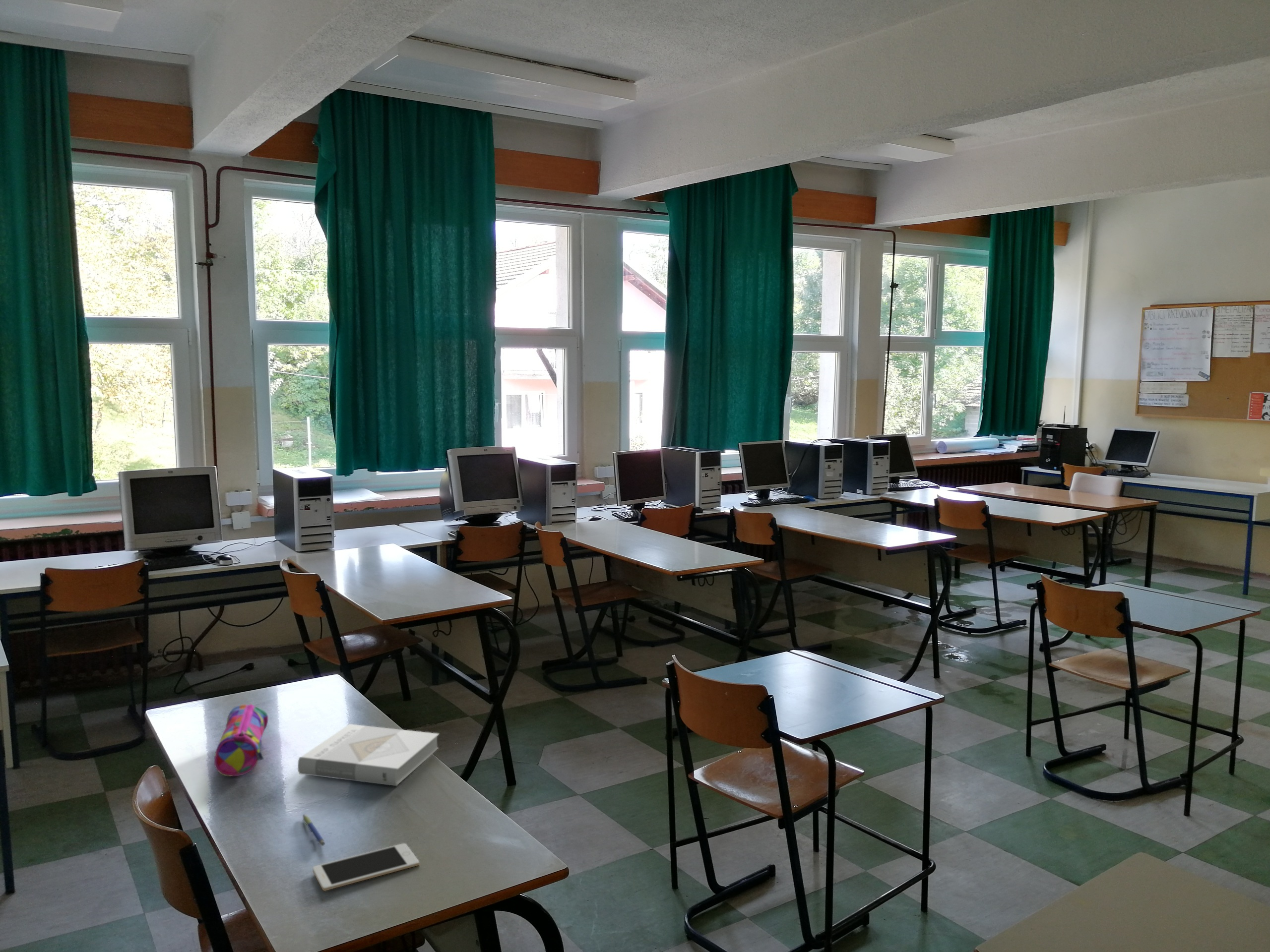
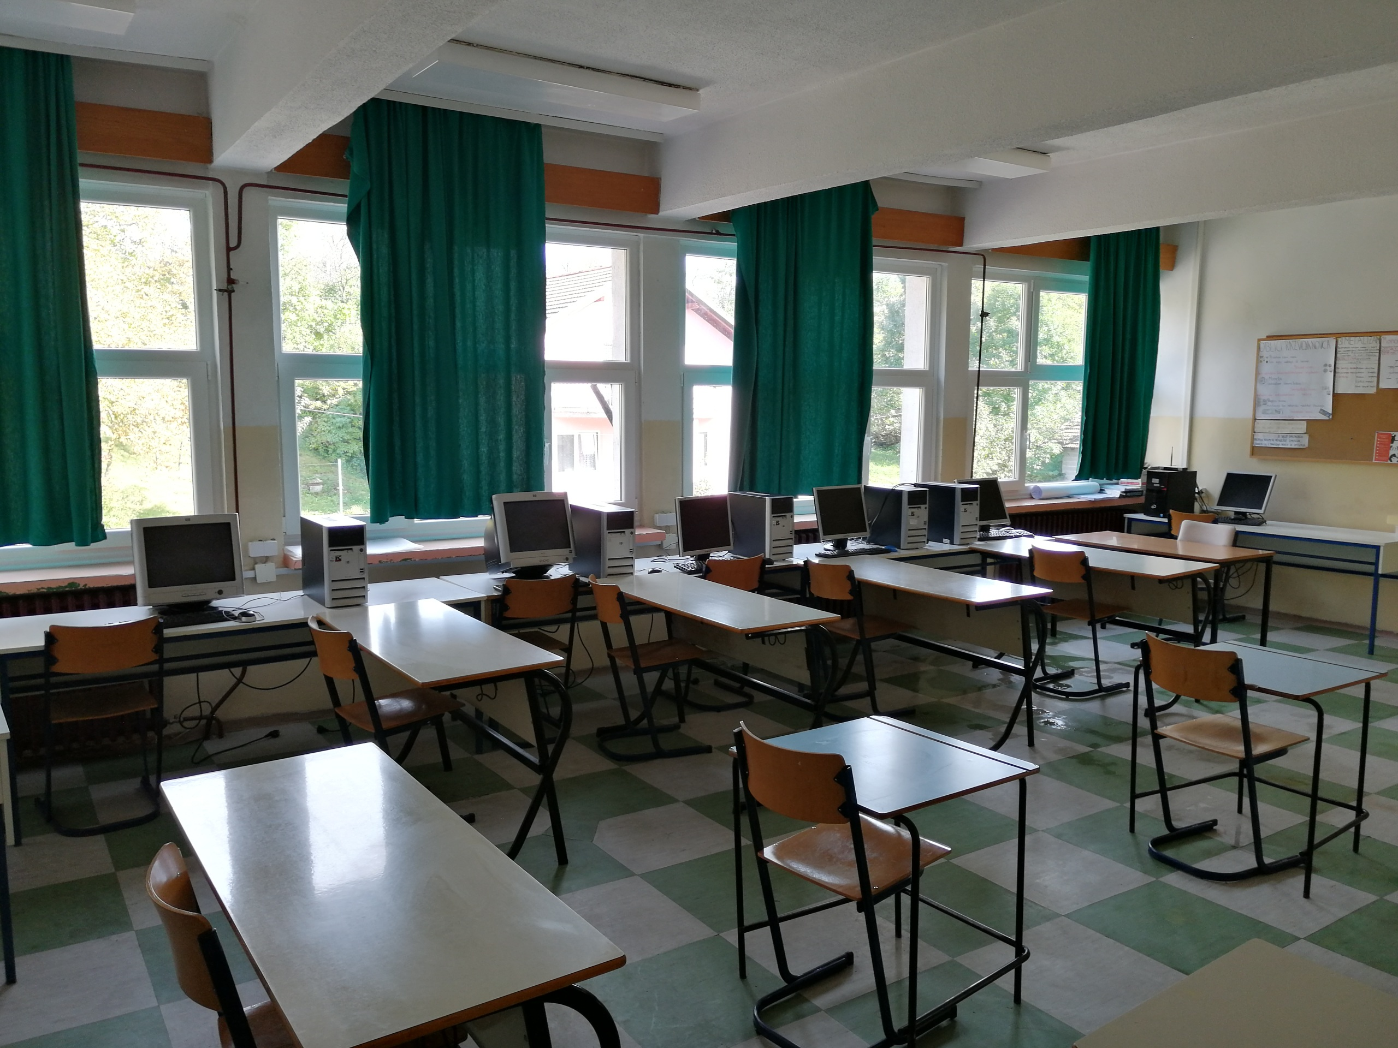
- pencil case [214,704,268,776]
- book [297,723,440,786]
- pen [302,814,325,846]
- cell phone [312,843,420,892]
